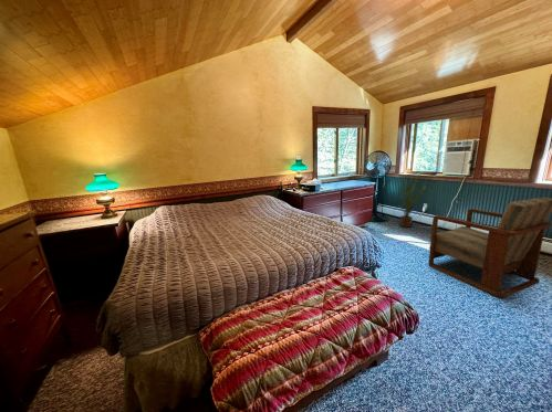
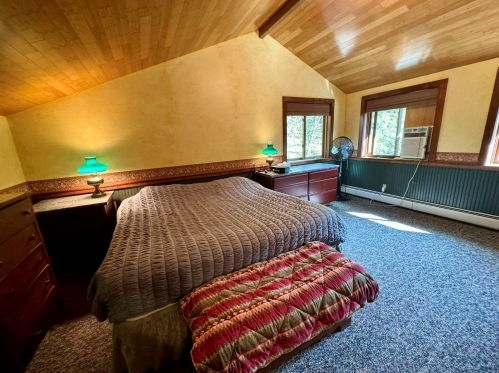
- armchair [427,197,552,298]
- house plant [395,172,427,229]
